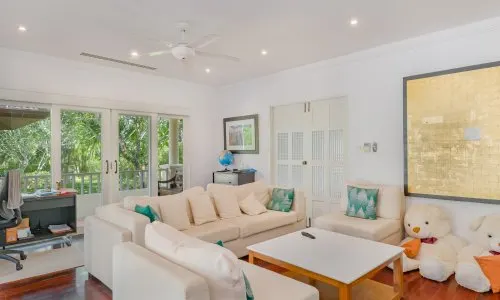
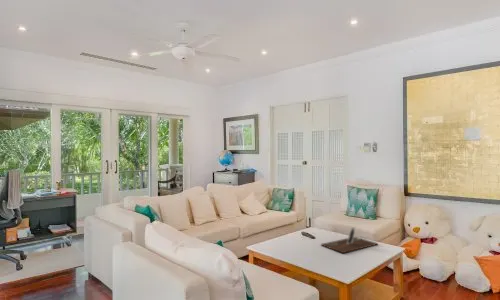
+ decorative tray [320,226,379,254]
